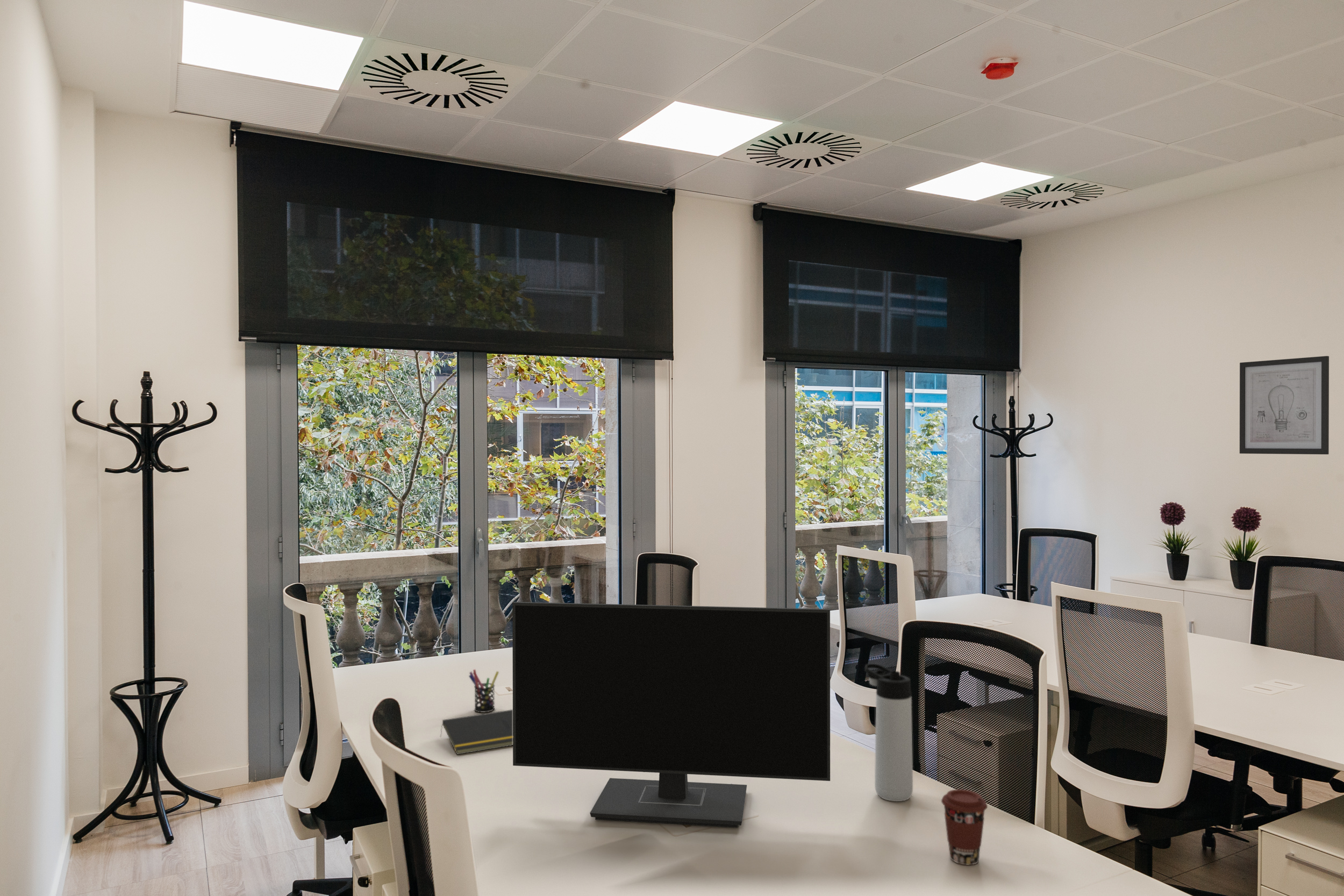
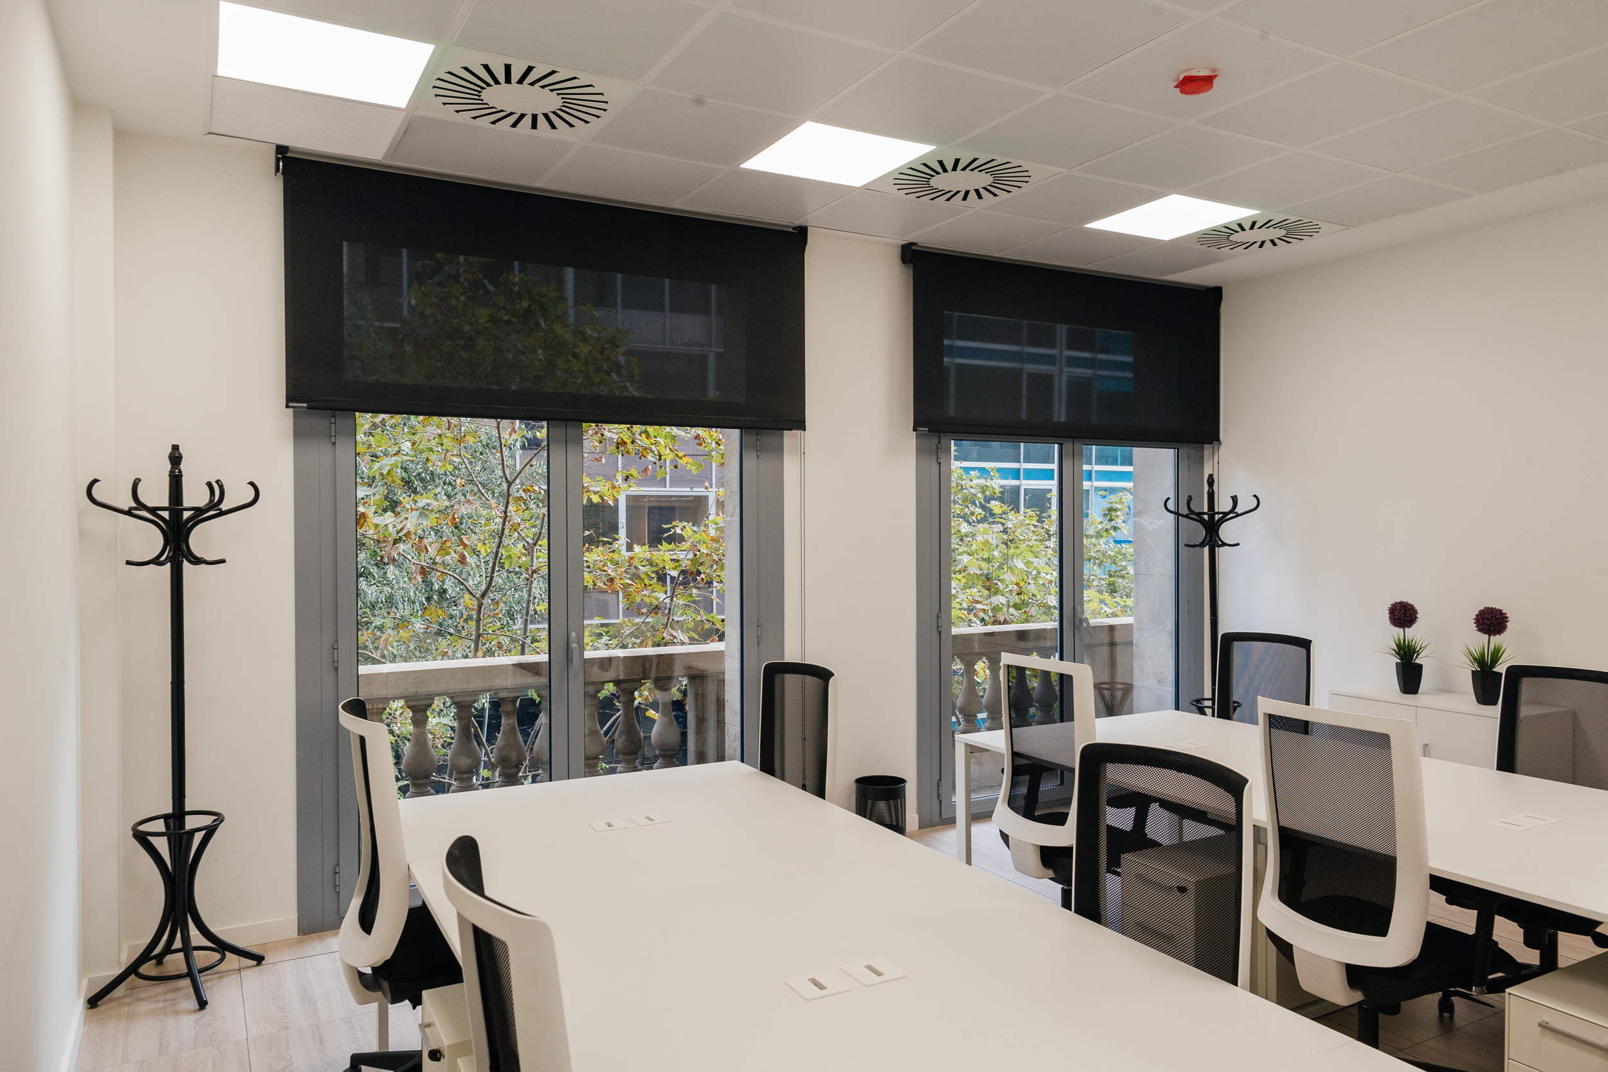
- notepad [440,709,513,755]
- monitor [512,601,831,828]
- wall art [1239,355,1329,455]
- pen holder [468,669,499,713]
- thermos bottle [864,663,913,802]
- coffee cup [941,789,988,866]
